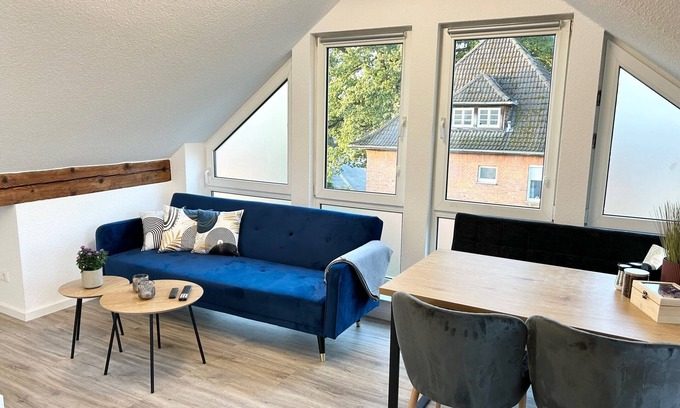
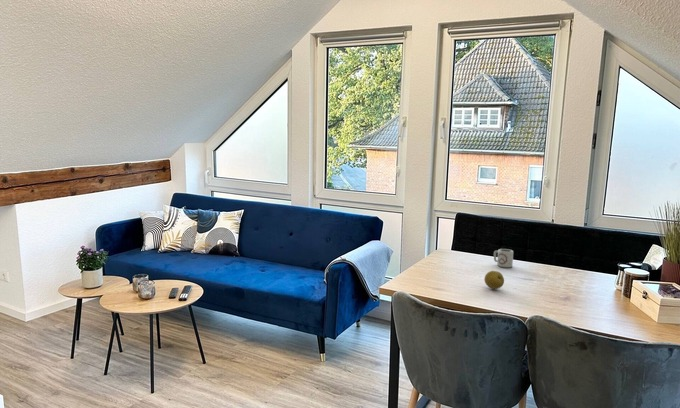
+ fruit [483,270,505,290]
+ cup [493,248,514,268]
